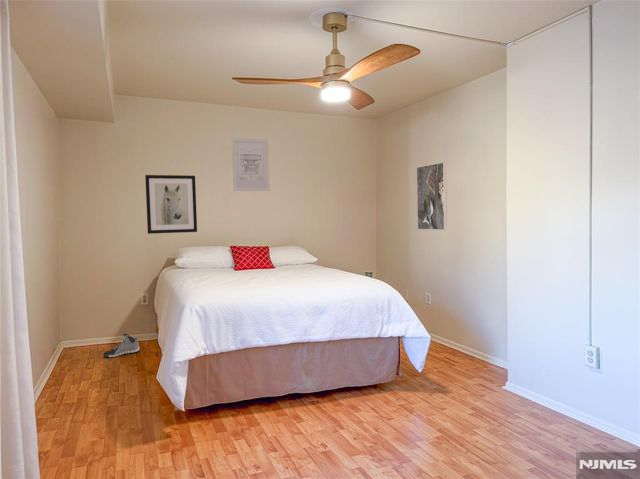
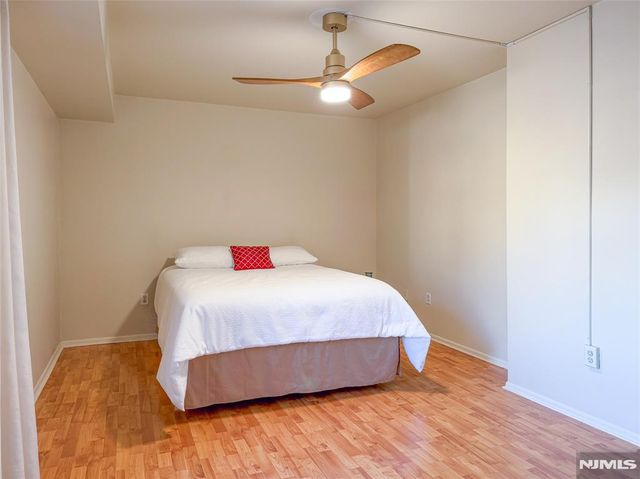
- sneaker [102,333,141,358]
- wall art [231,137,271,192]
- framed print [416,161,448,231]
- wall art [144,174,198,235]
